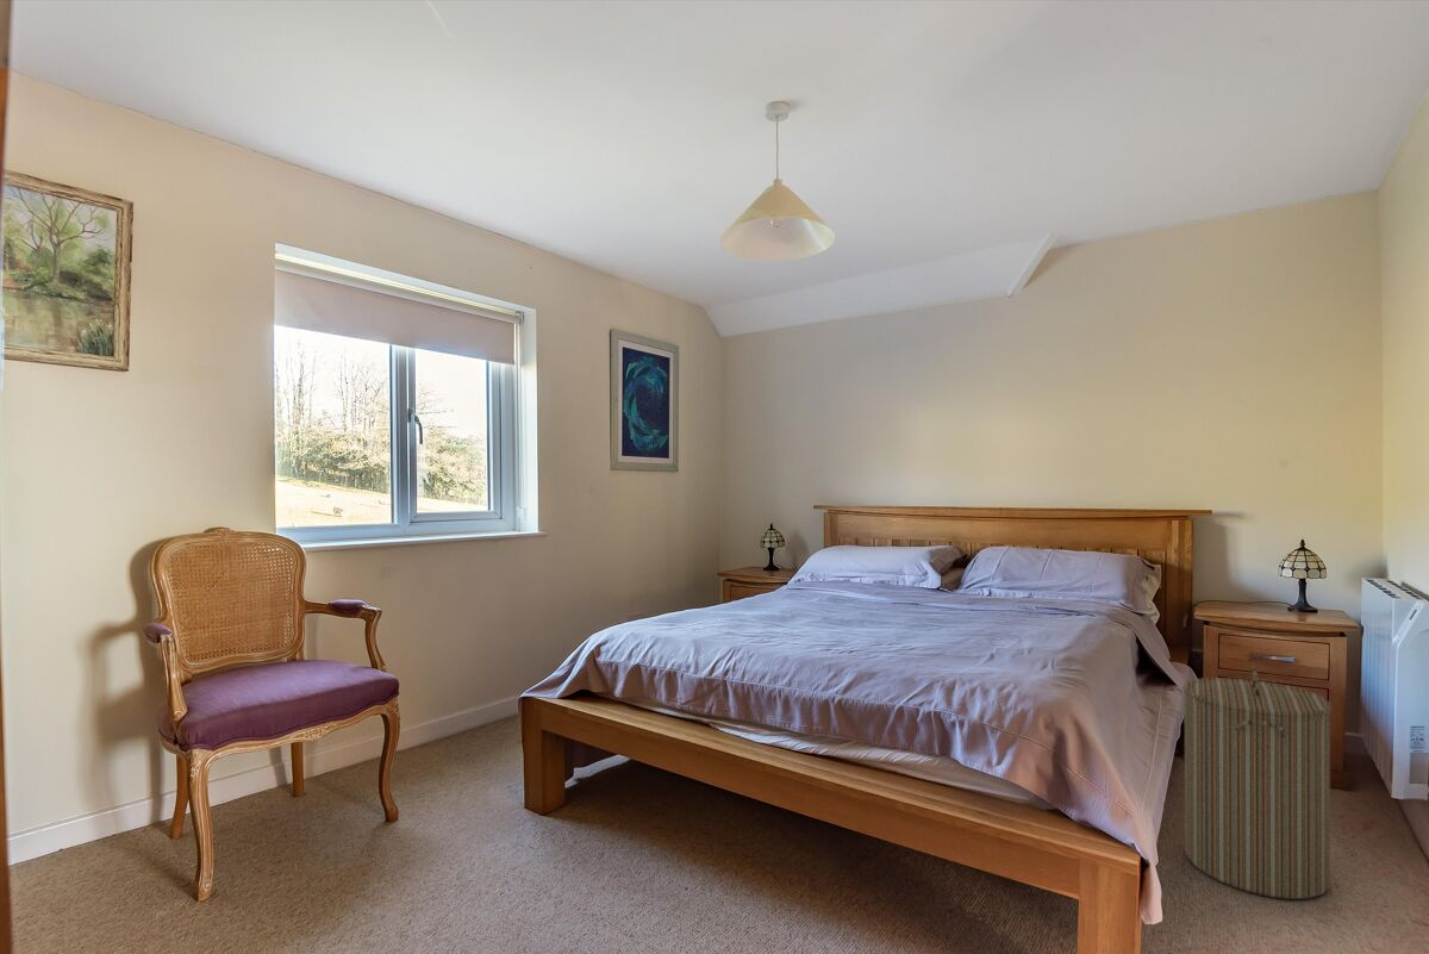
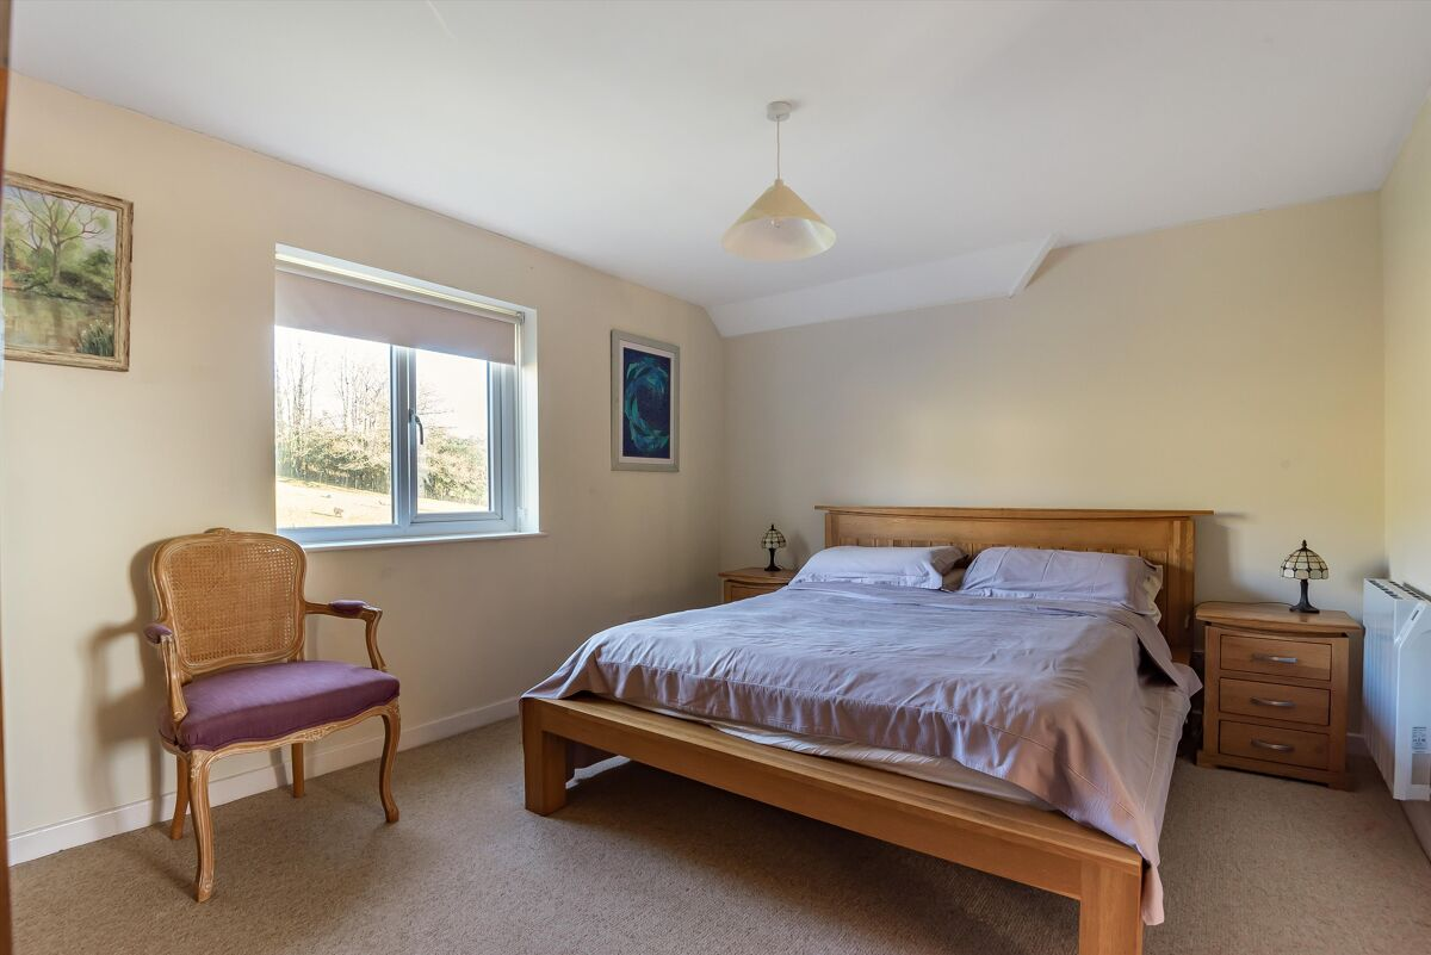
- laundry hamper [1182,663,1333,900]
